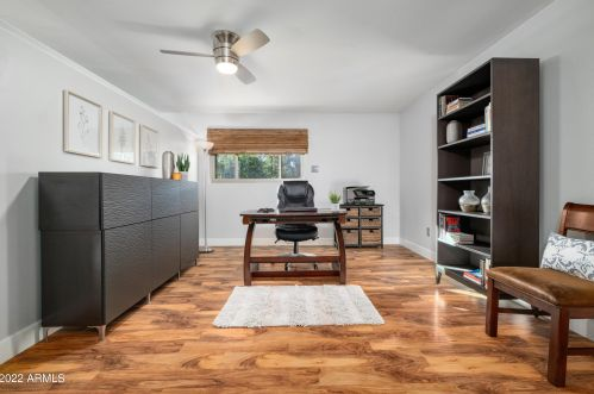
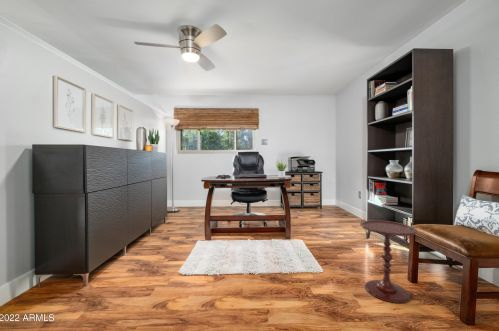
+ side table [359,219,419,304]
